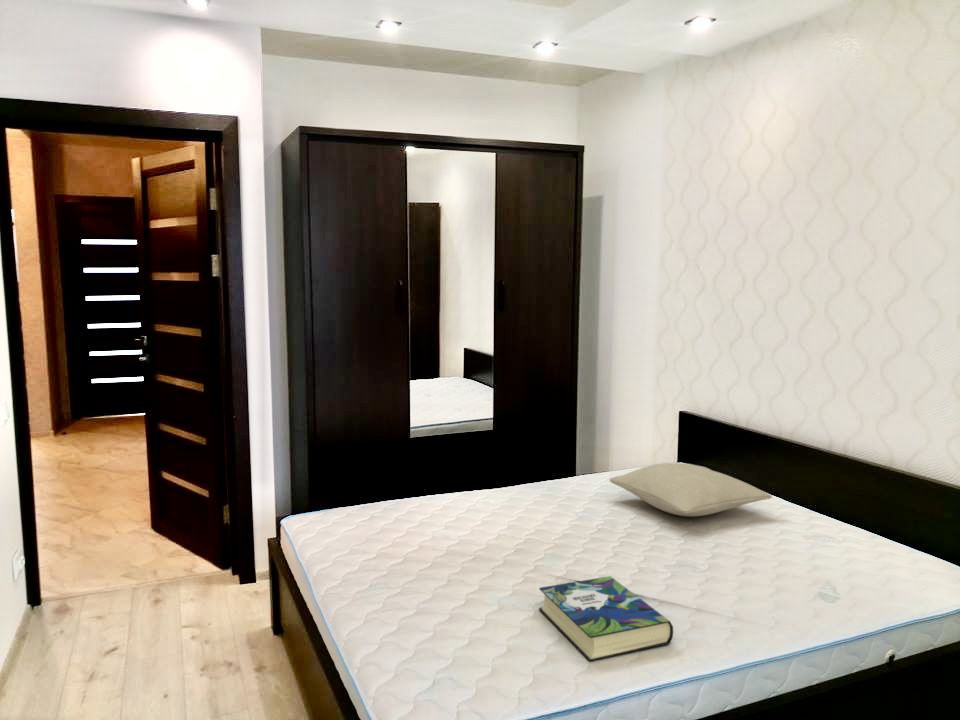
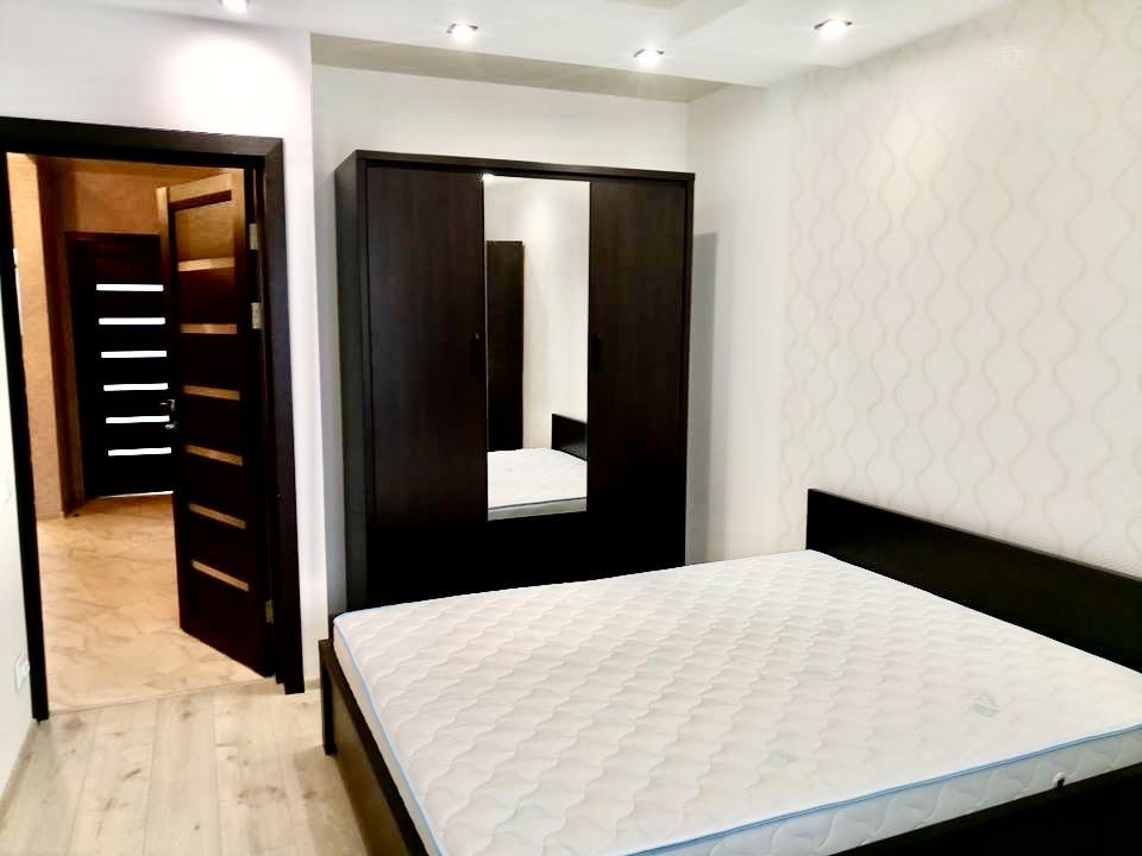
- book [538,575,674,662]
- pillow [608,462,773,517]
